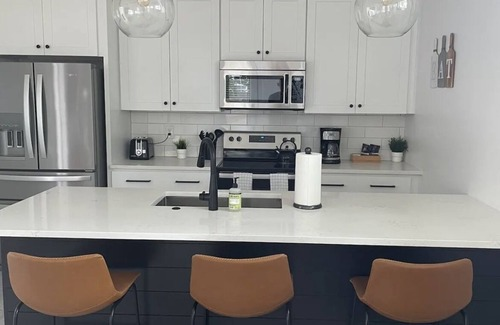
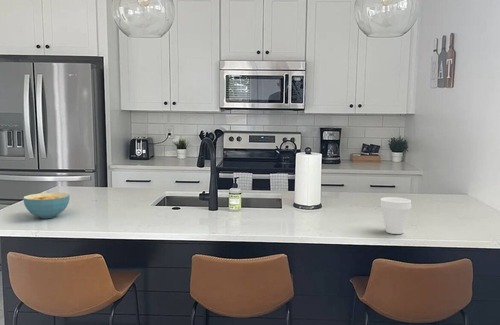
+ cereal bowl [22,192,71,219]
+ cup [379,196,412,235]
